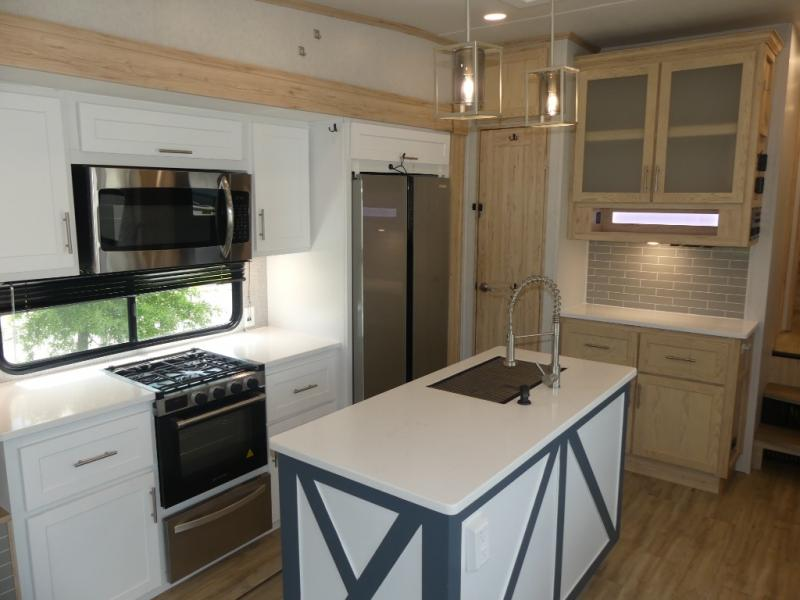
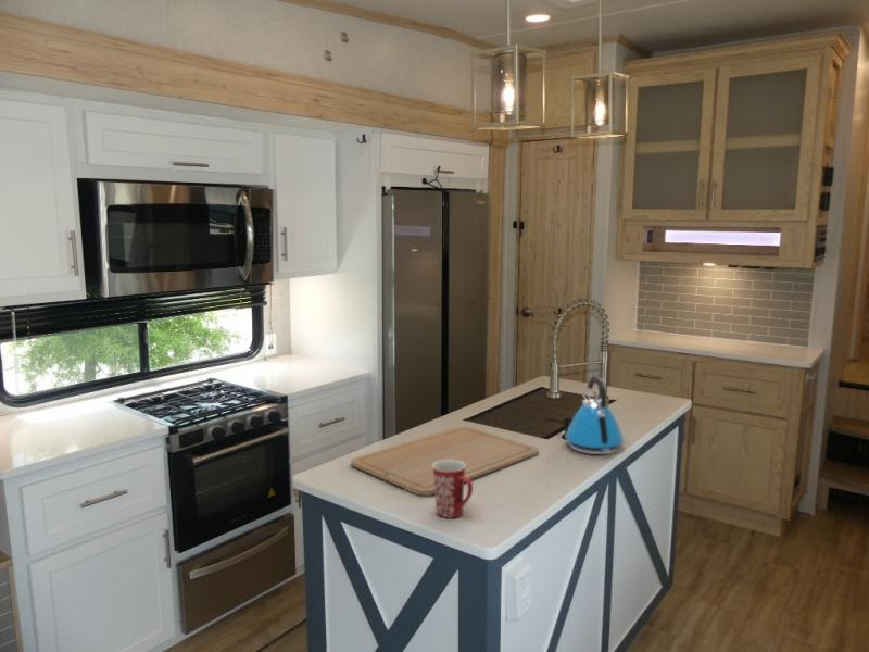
+ mug [432,460,474,518]
+ kettle [564,375,625,455]
+ chopping board [350,426,540,497]
